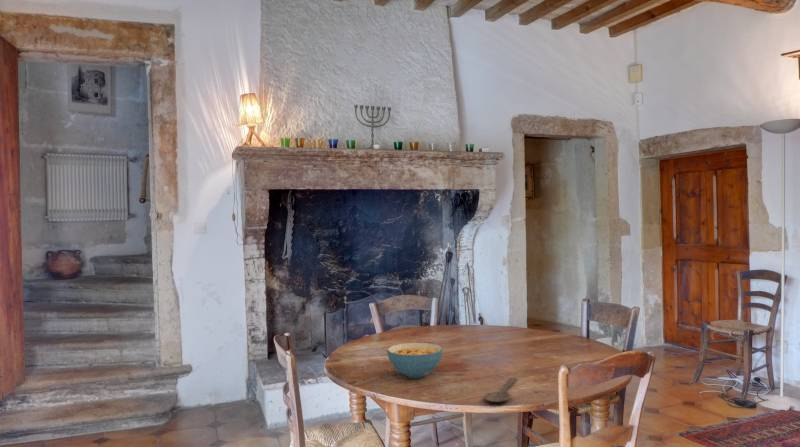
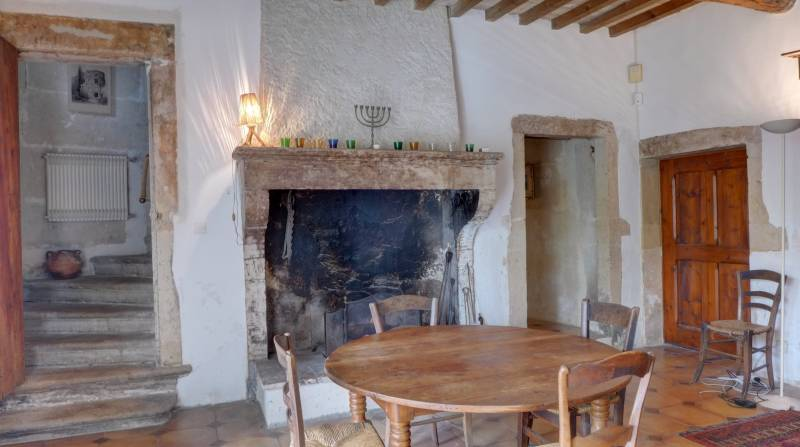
- wooden spoon [483,377,518,403]
- cereal bowl [386,342,444,379]
